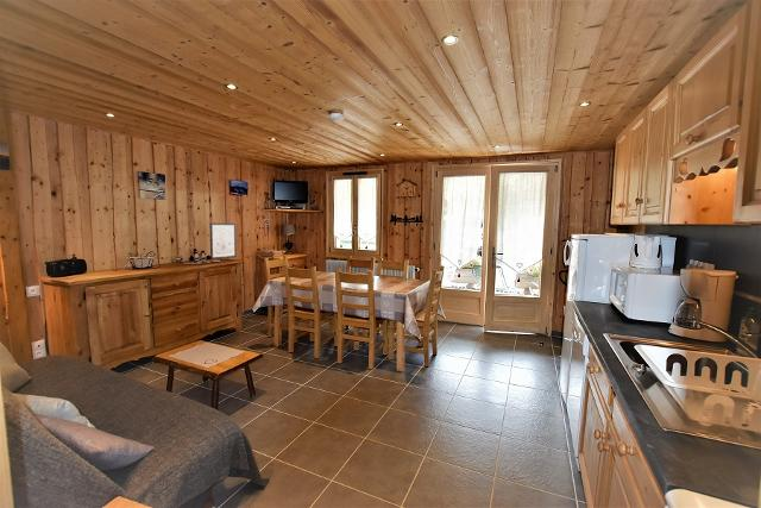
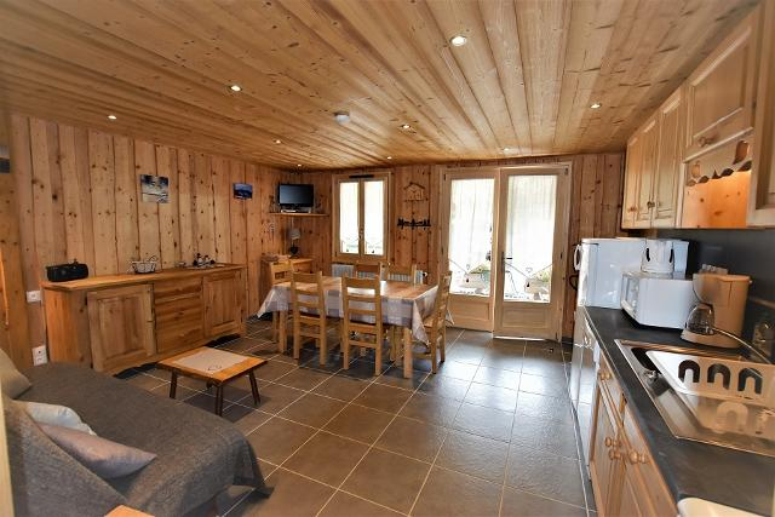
- wall art [209,221,238,261]
